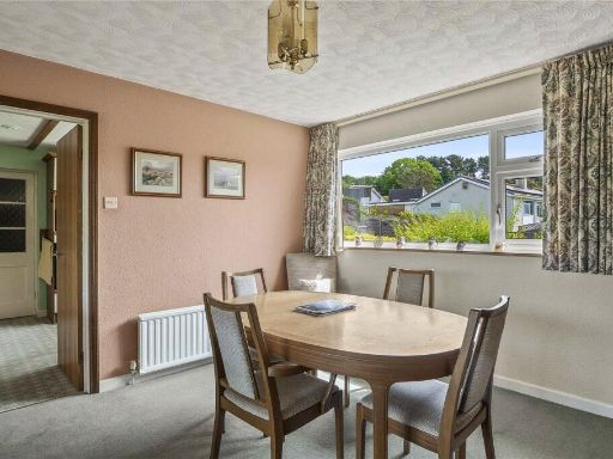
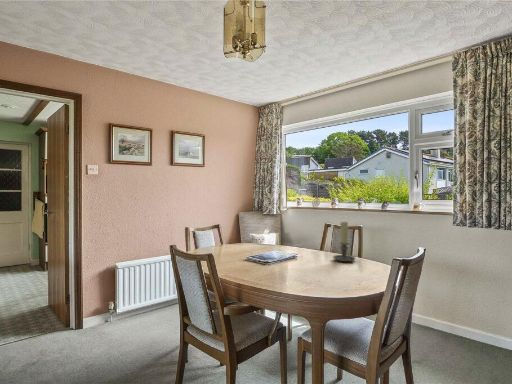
+ candle holder [332,221,356,264]
